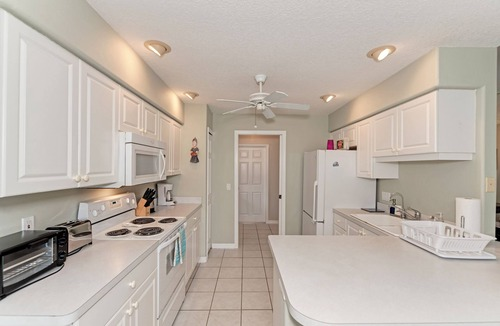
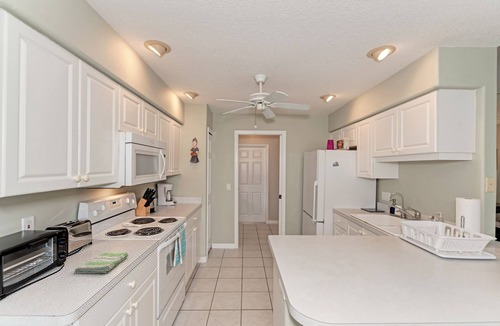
+ dish towel [74,252,129,274]
